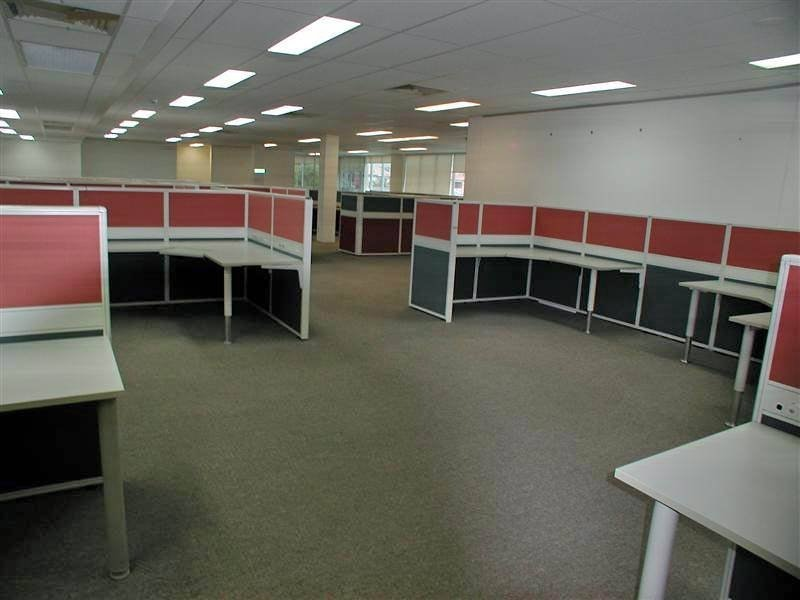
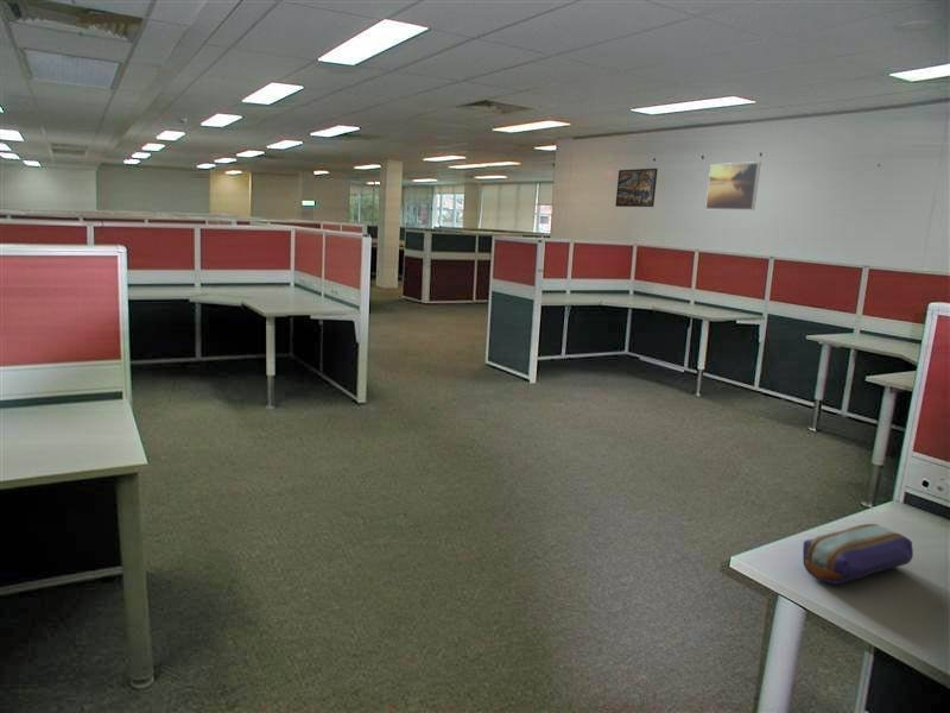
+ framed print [614,168,659,208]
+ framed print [704,160,761,212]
+ pencil case [802,523,914,586]
